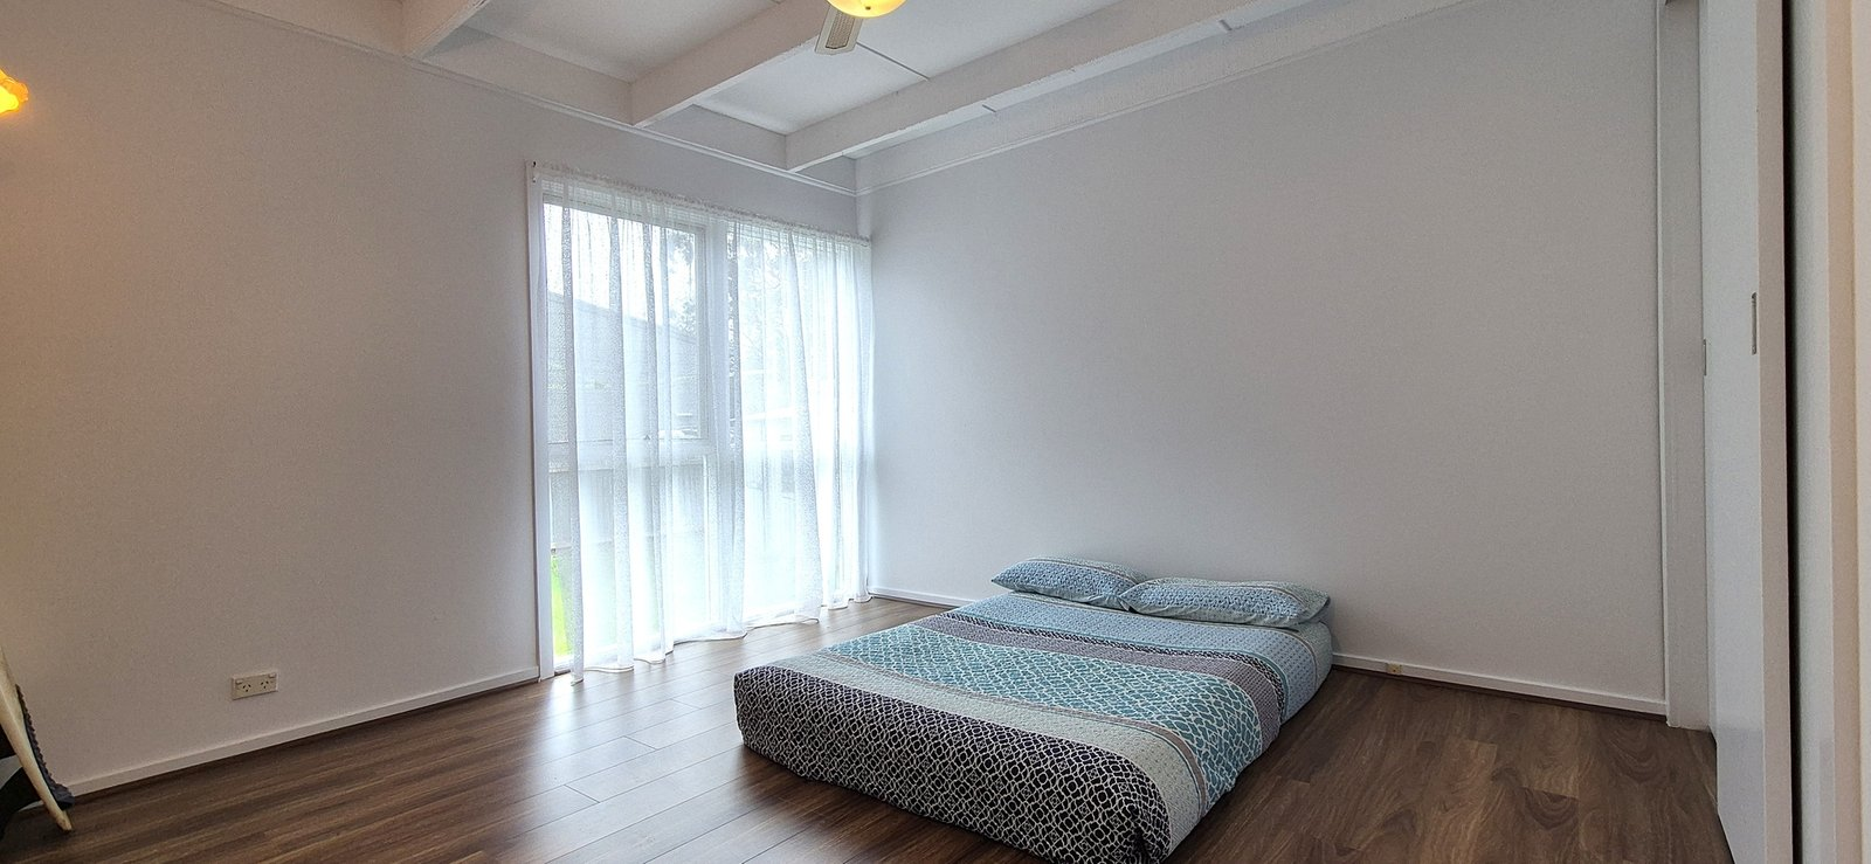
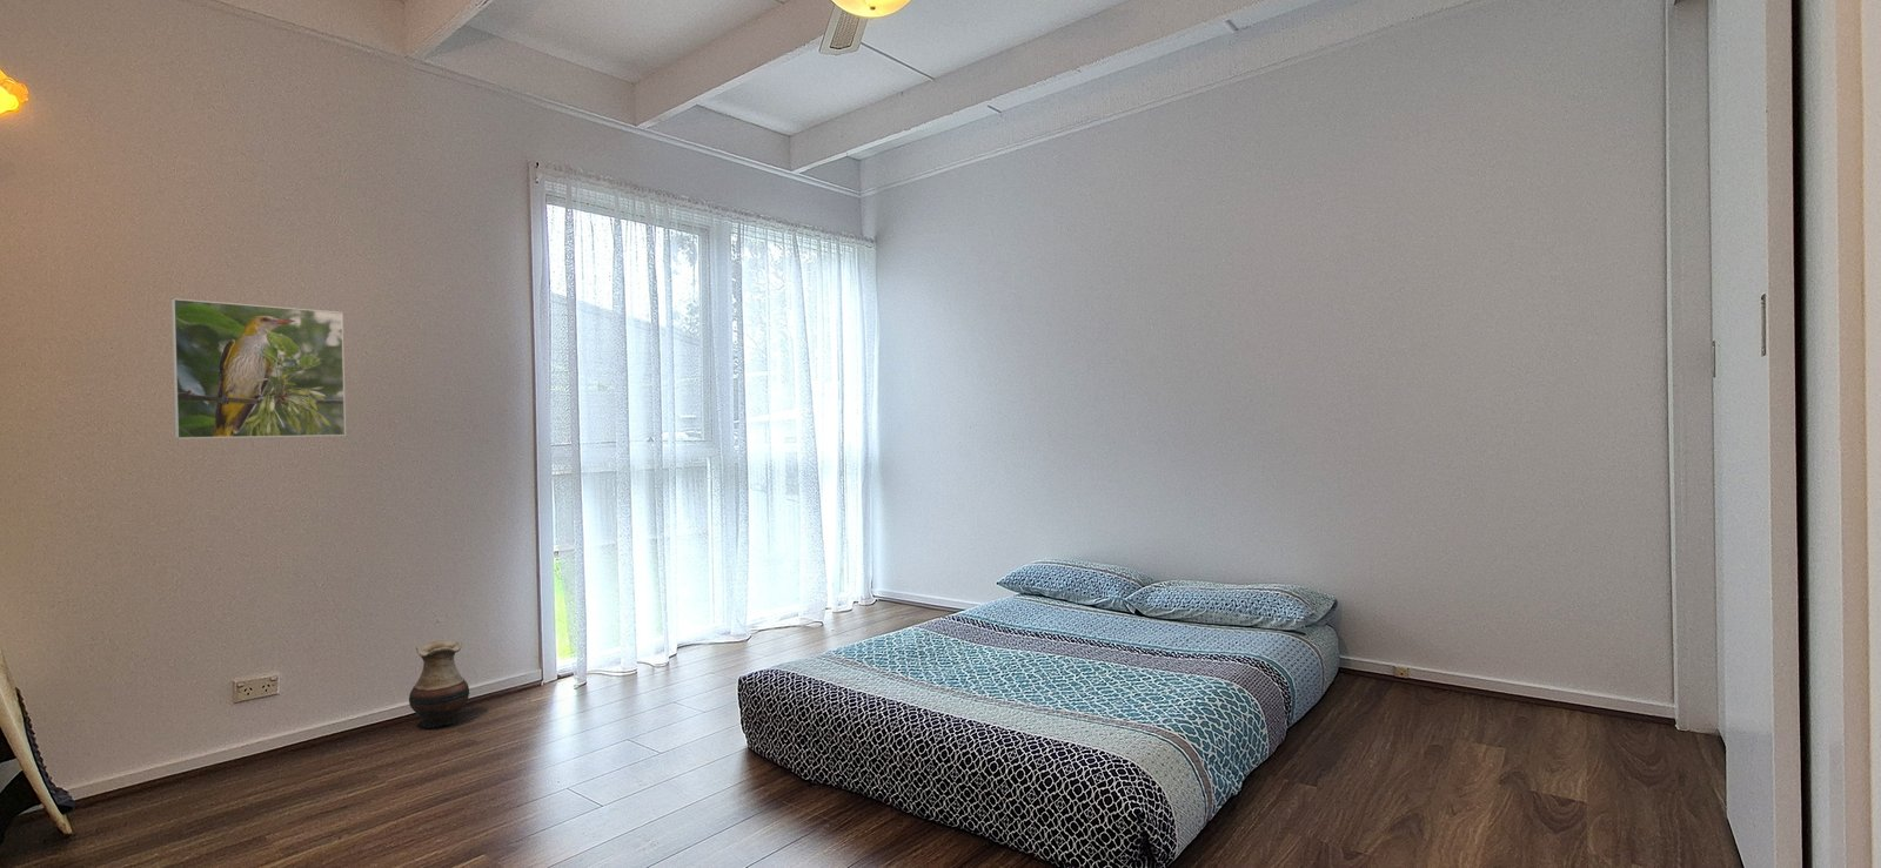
+ vase [408,639,470,729]
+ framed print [170,297,347,440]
